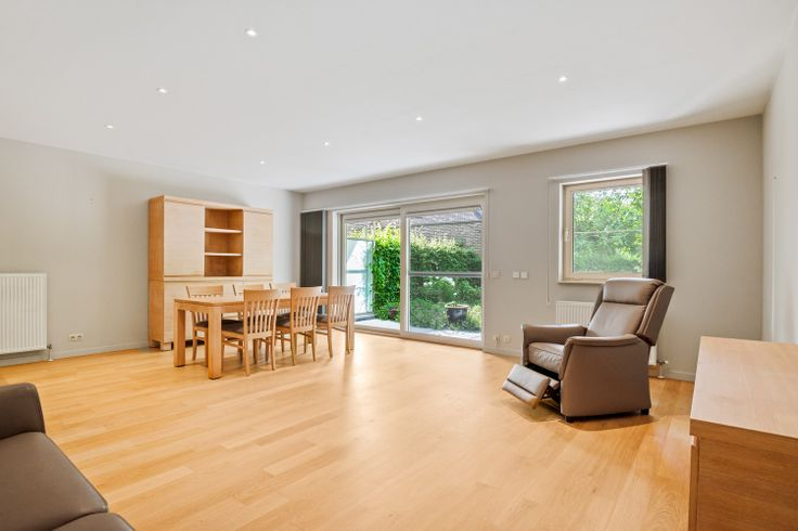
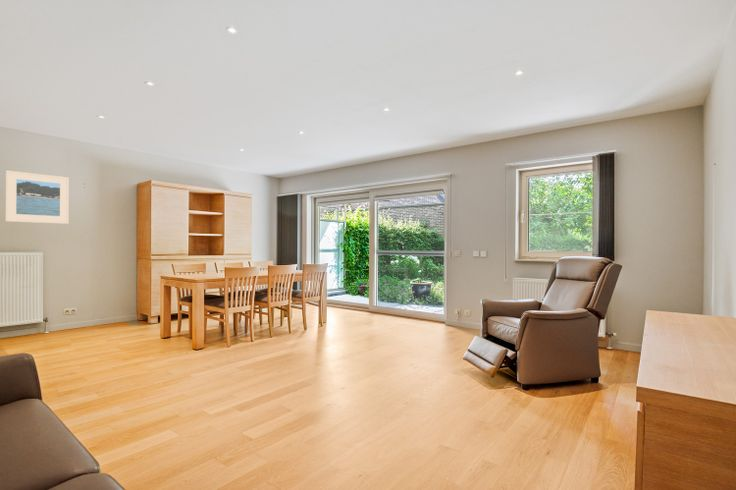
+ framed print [5,170,70,225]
